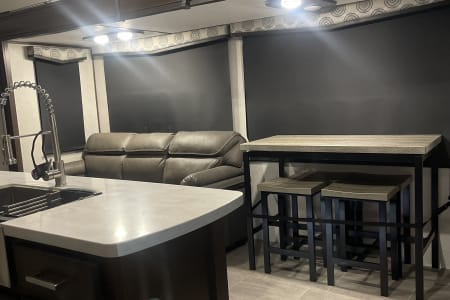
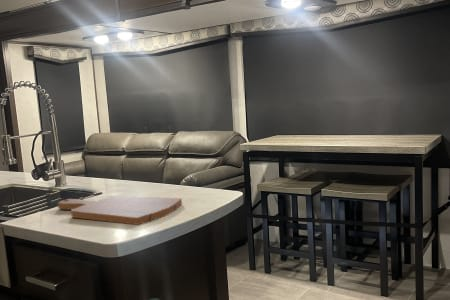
+ cutting board [57,195,183,226]
